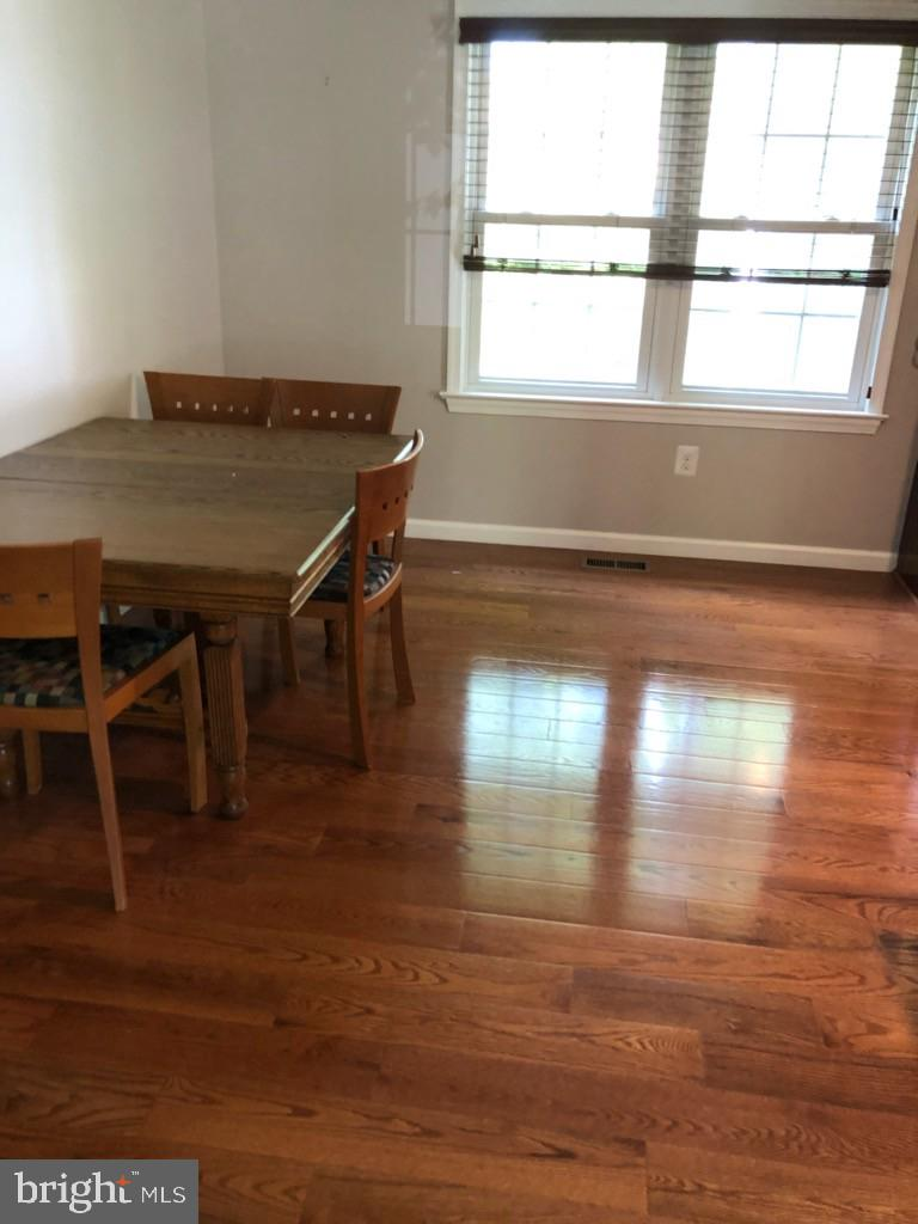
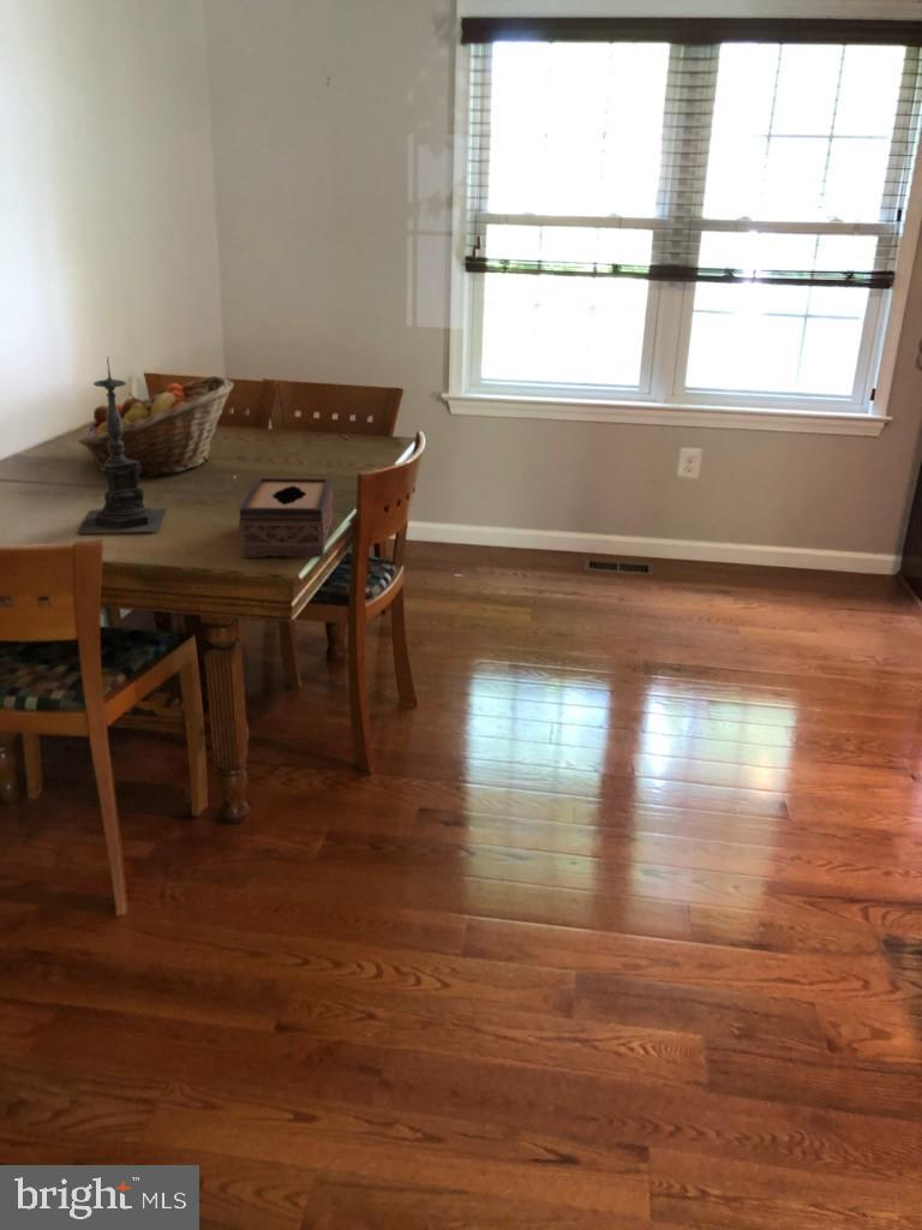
+ fruit basket [78,375,234,478]
+ tissue box [238,477,334,559]
+ candle holder [76,356,167,535]
